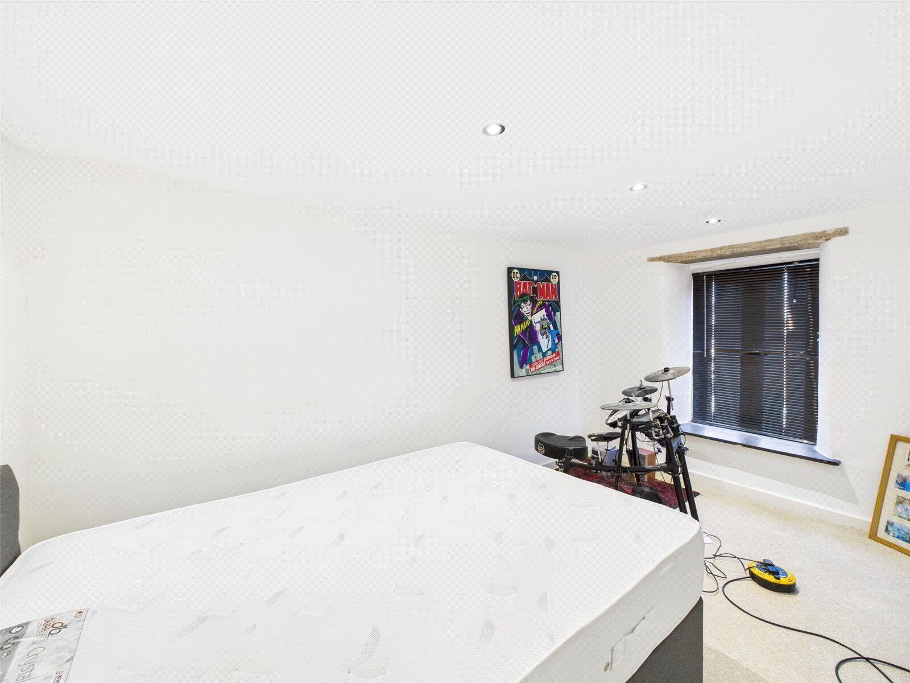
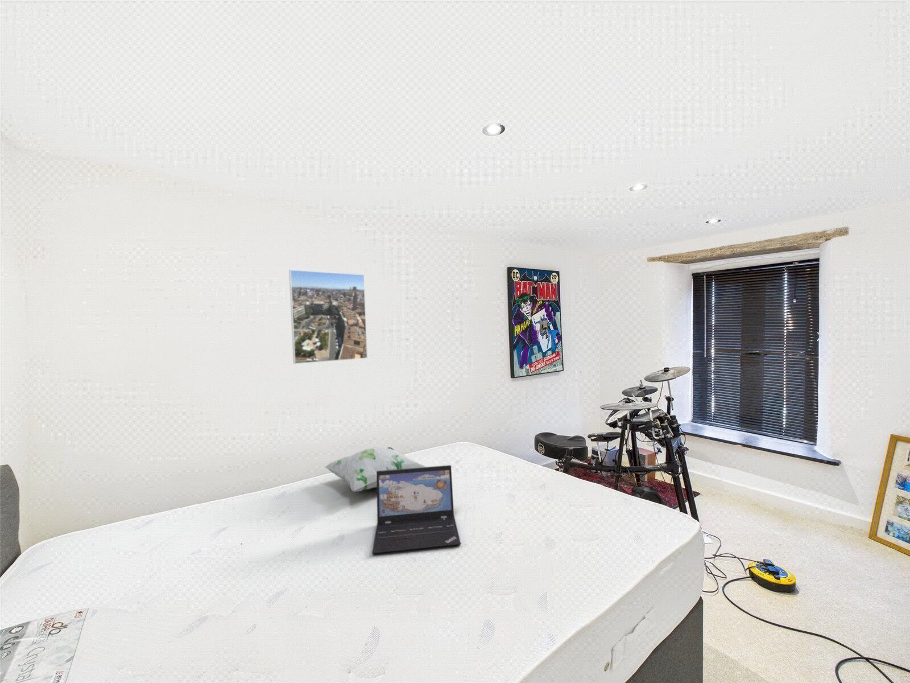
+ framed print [288,269,369,365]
+ decorative pillow [324,446,426,493]
+ laptop [371,464,462,554]
